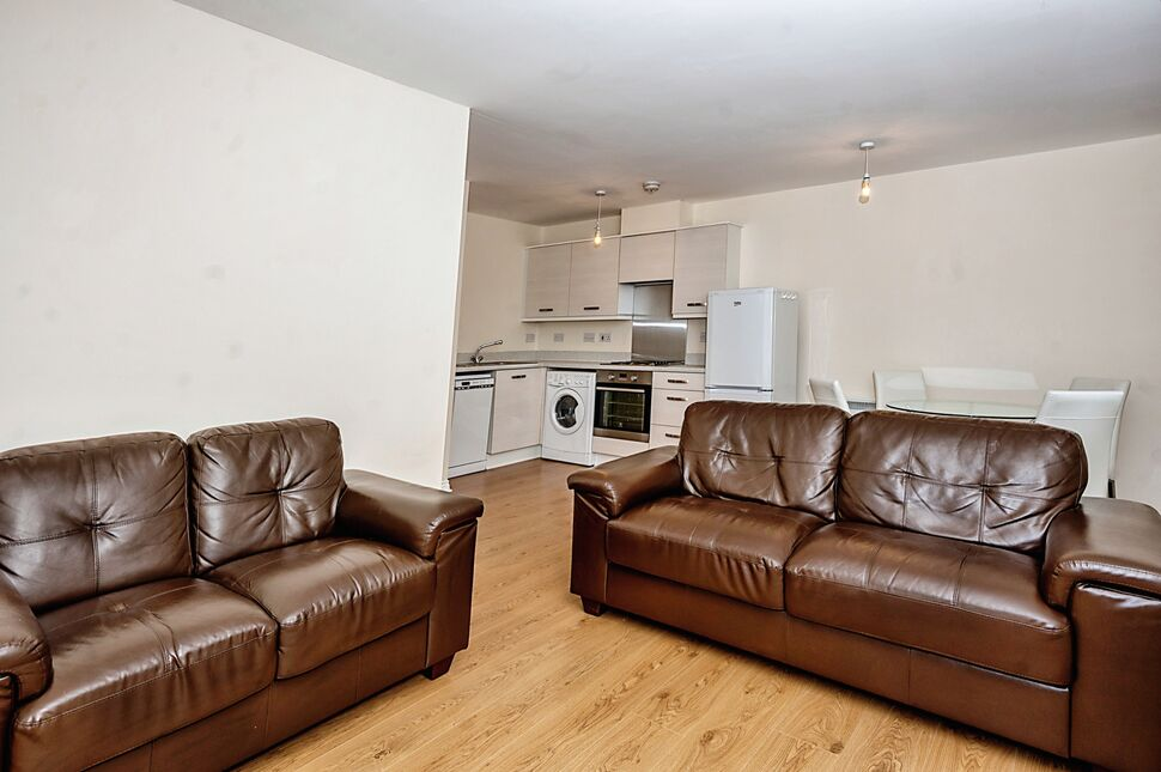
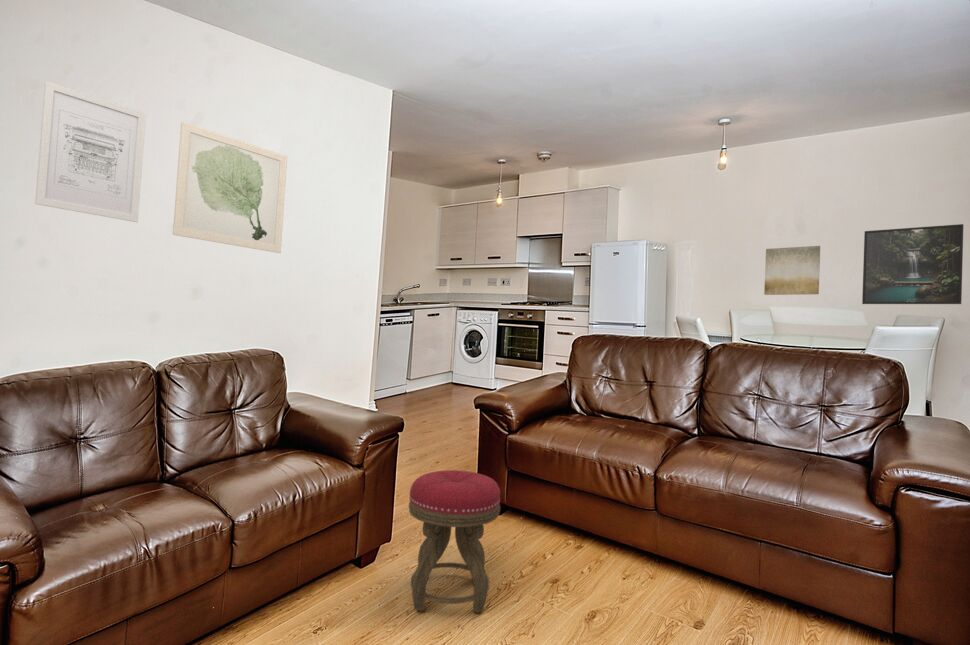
+ wall art [172,121,288,254]
+ stool [408,469,501,614]
+ wall art [34,80,147,223]
+ wall art [763,245,821,296]
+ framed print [861,223,964,305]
